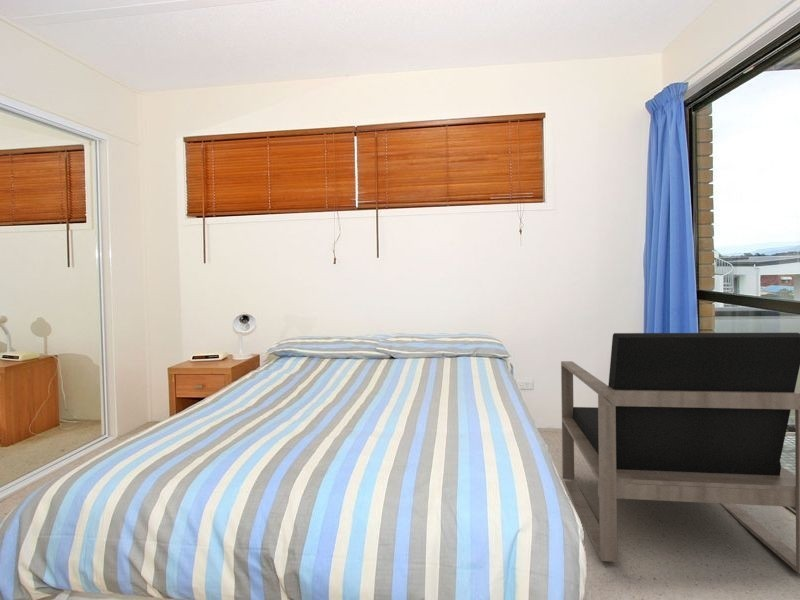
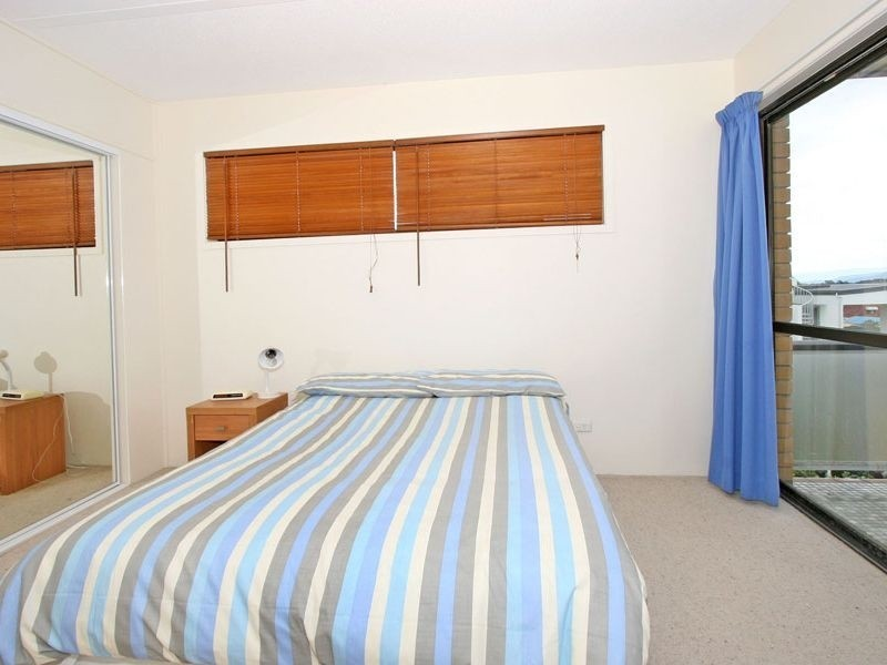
- armchair [560,332,800,575]
